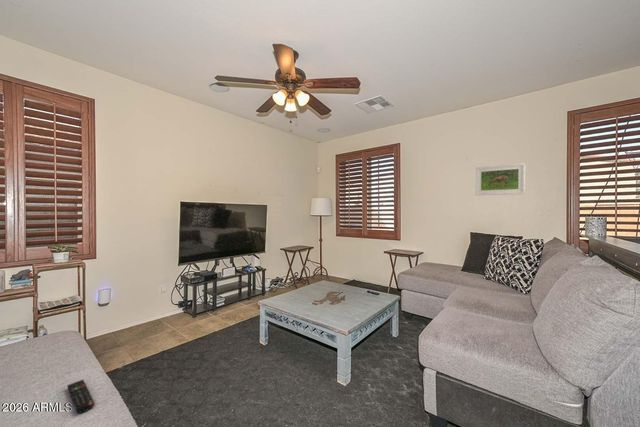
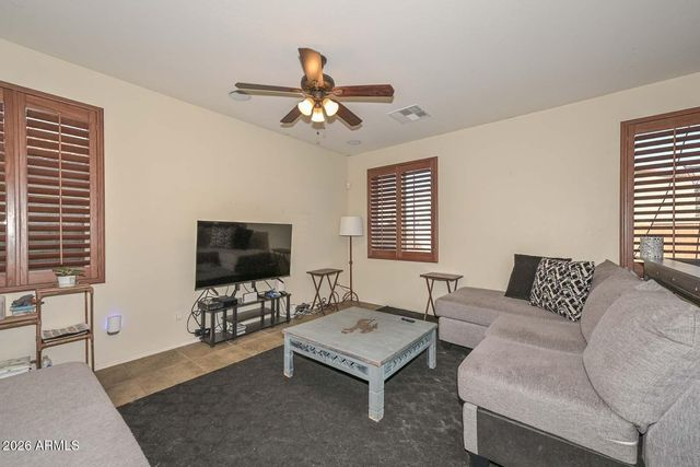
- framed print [474,162,526,196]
- remote control [66,379,96,414]
